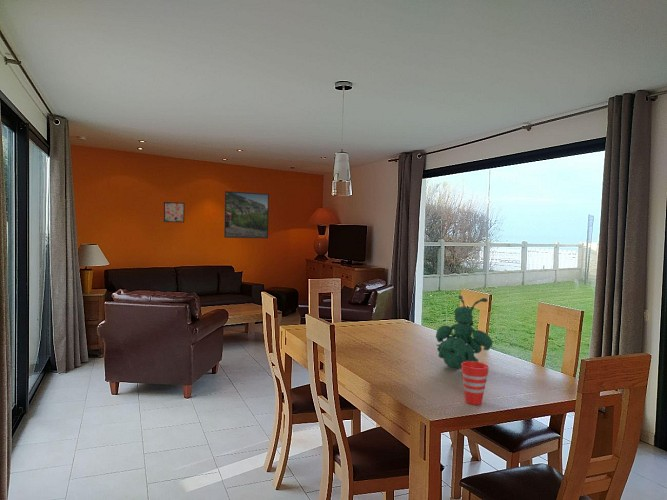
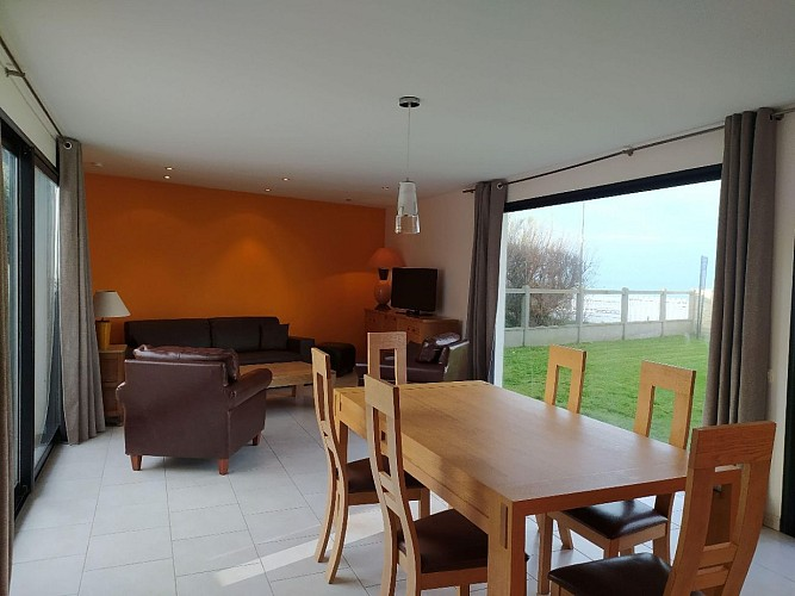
- wall art [163,201,186,223]
- cup [461,361,490,406]
- plant [435,294,494,369]
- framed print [223,190,270,239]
